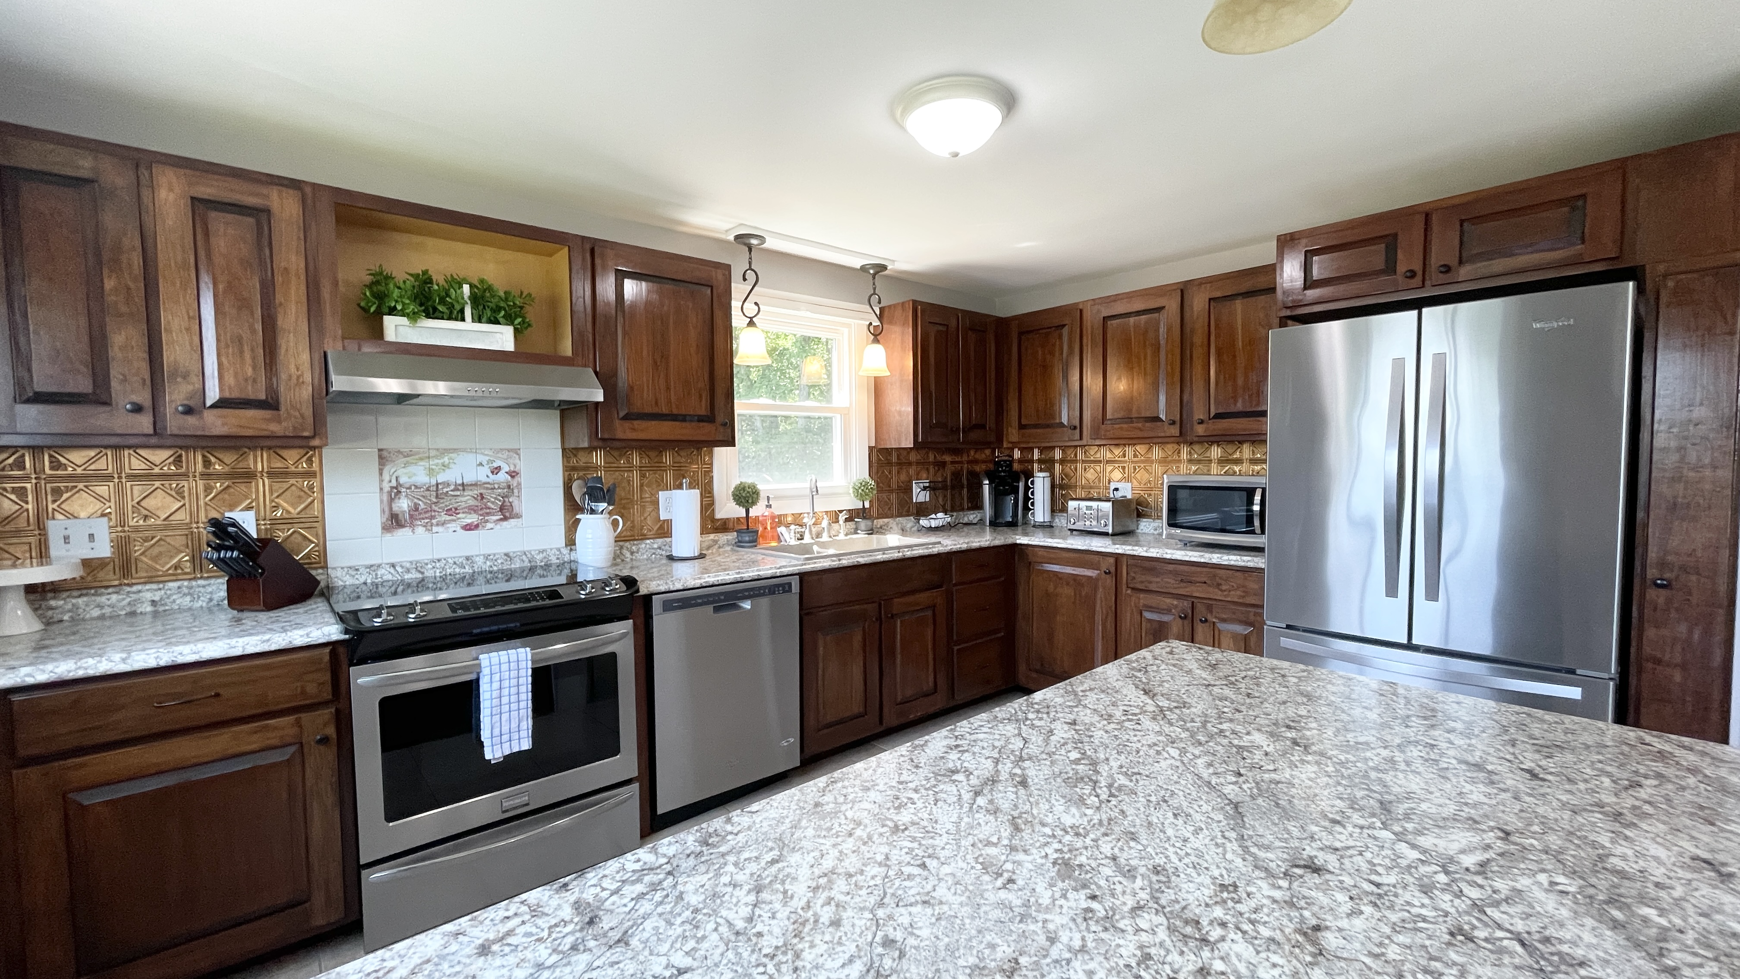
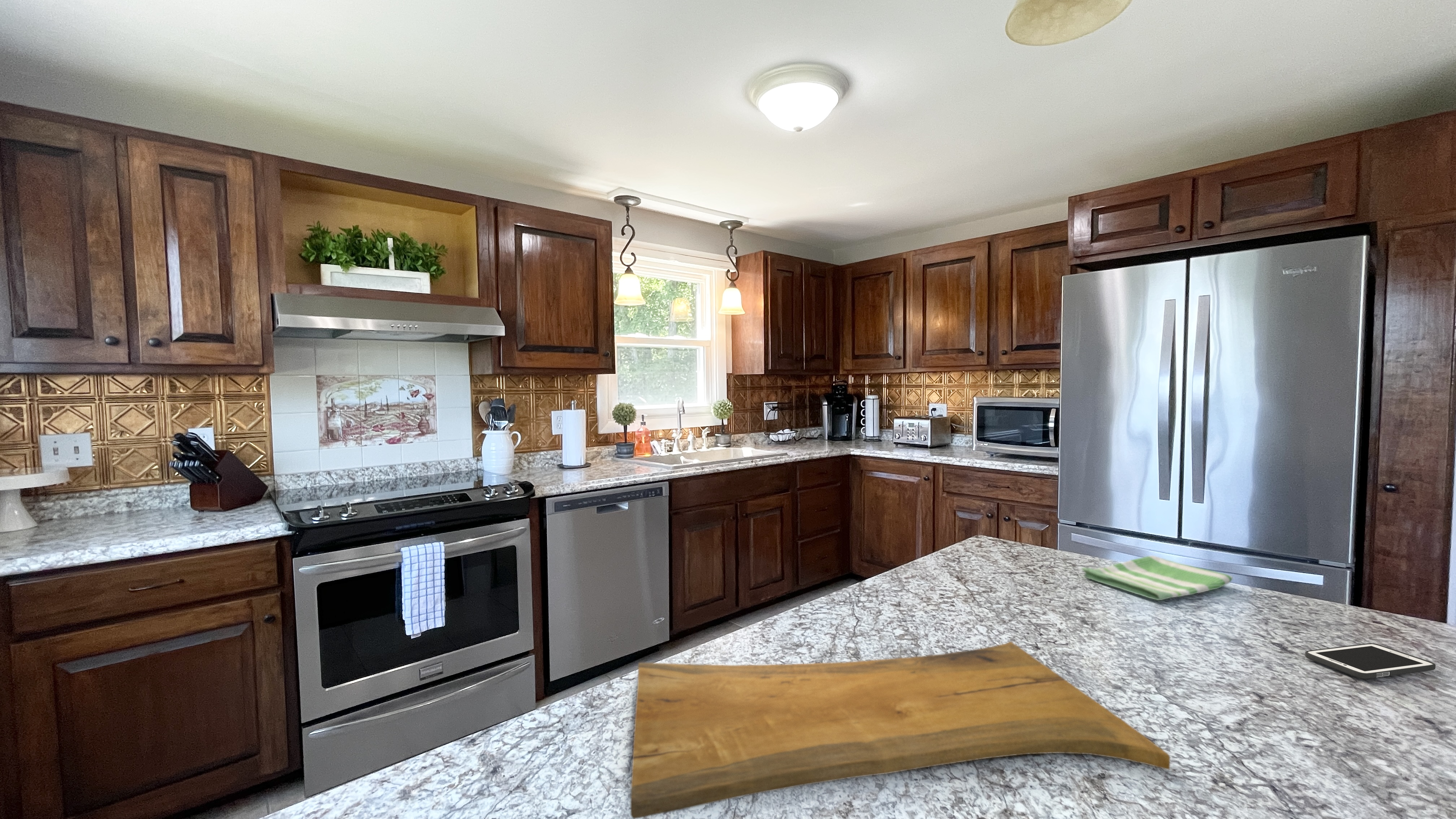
+ cutting board [630,641,1170,819]
+ dish towel [1081,555,1233,601]
+ cell phone [1305,643,1436,679]
